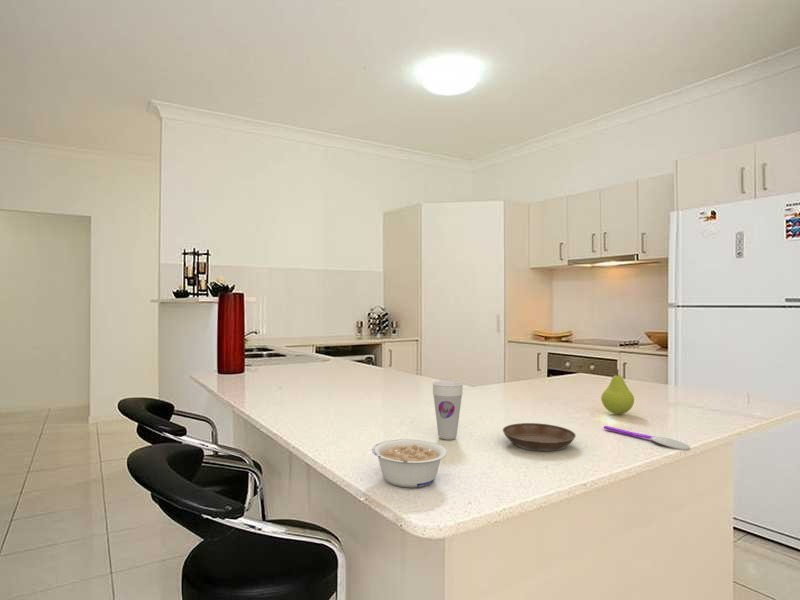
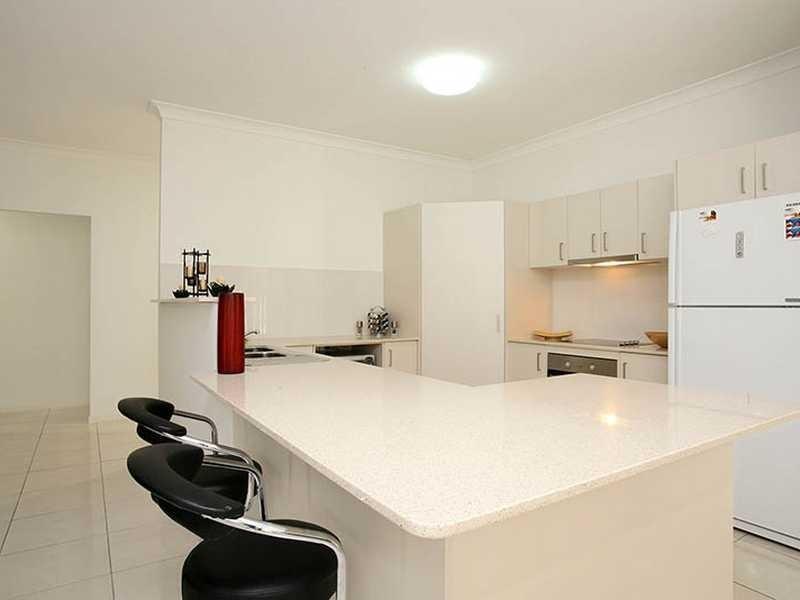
- legume [371,438,448,488]
- saucer [502,422,577,452]
- cup [432,380,464,441]
- fruit [600,368,635,415]
- spoon [603,425,691,450]
